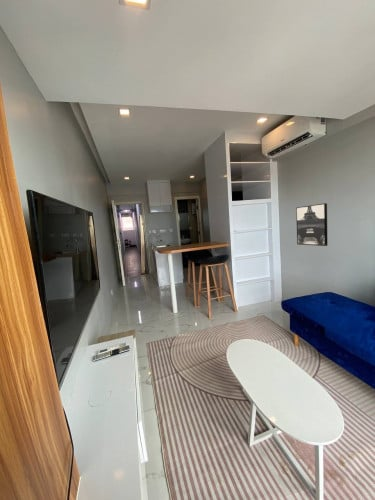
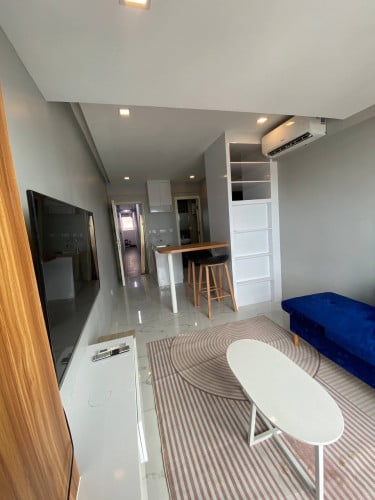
- wall art [295,202,329,247]
